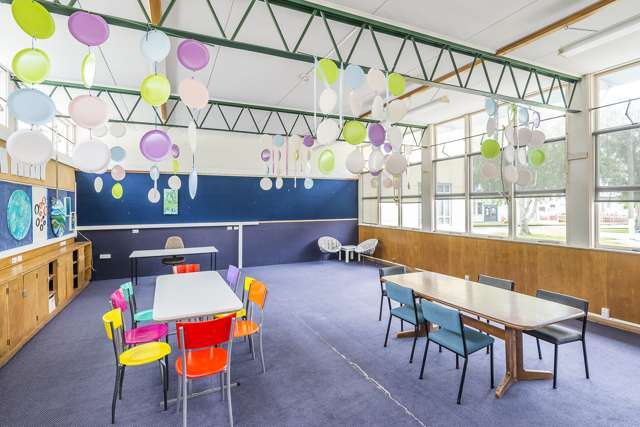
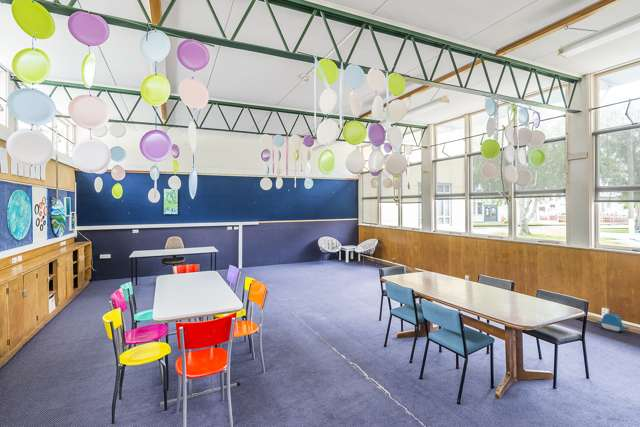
+ backpack [596,312,630,332]
